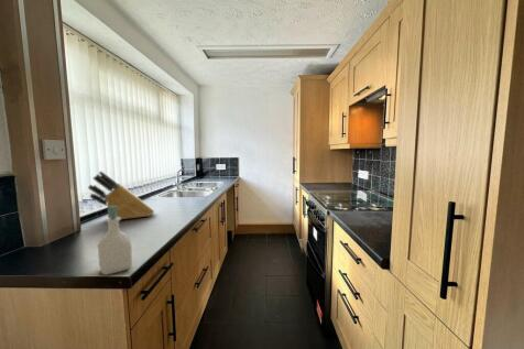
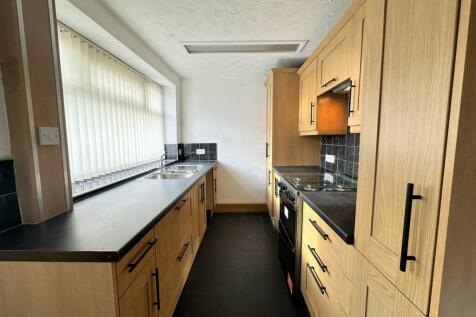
- knife block [87,171,155,220]
- soap bottle [97,206,133,276]
